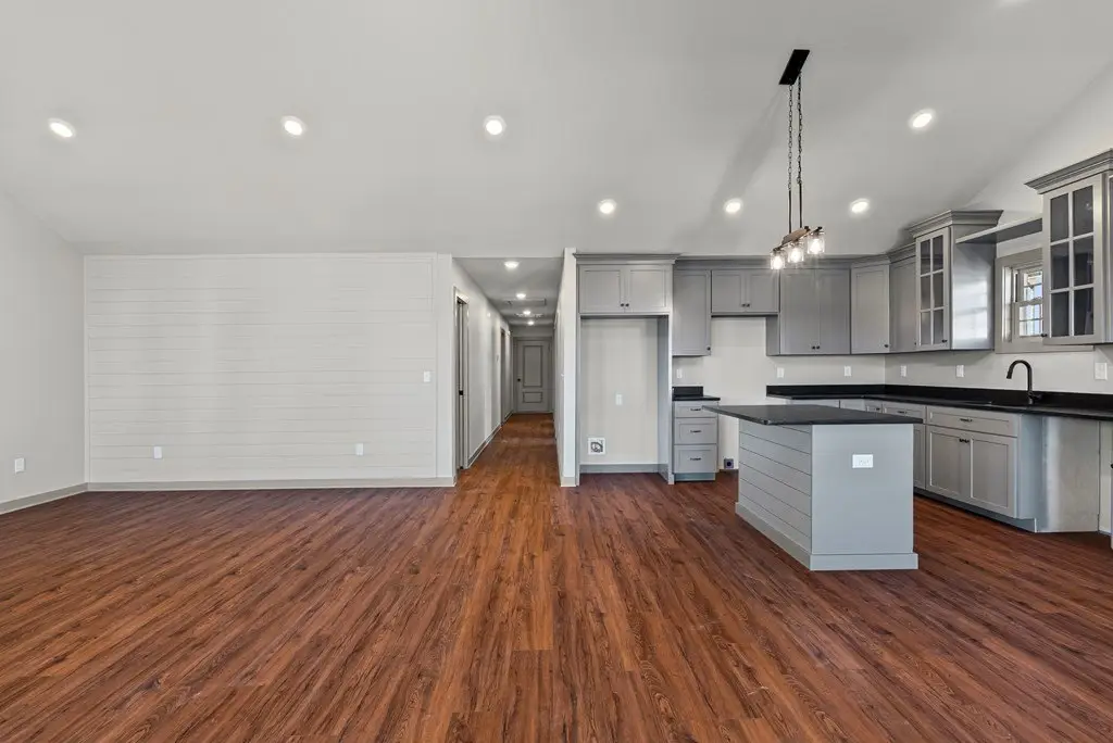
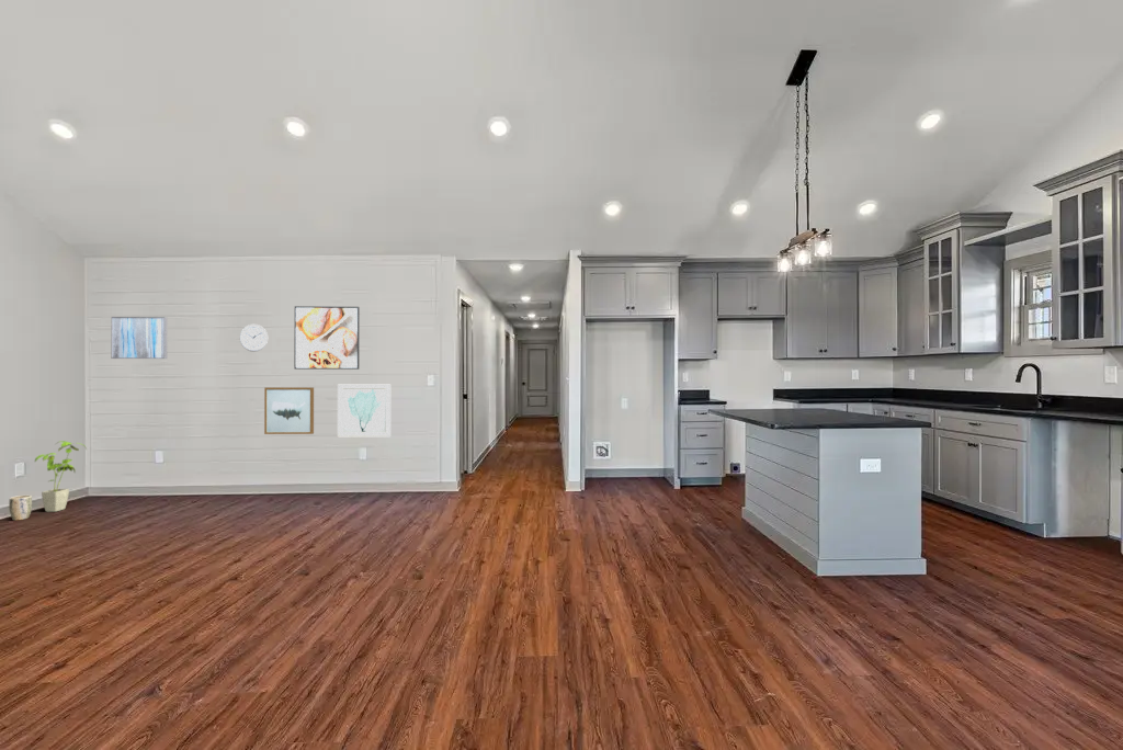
+ wall art [110,316,169,360]
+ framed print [293,305,361,371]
+ house plant [34,440,88,513]
+ plant pot [8,495,33,521]
+ wall art [337,384,392,438]
+ wall clock [239,323,269,353]
+ wall art [263,386,315,435]
